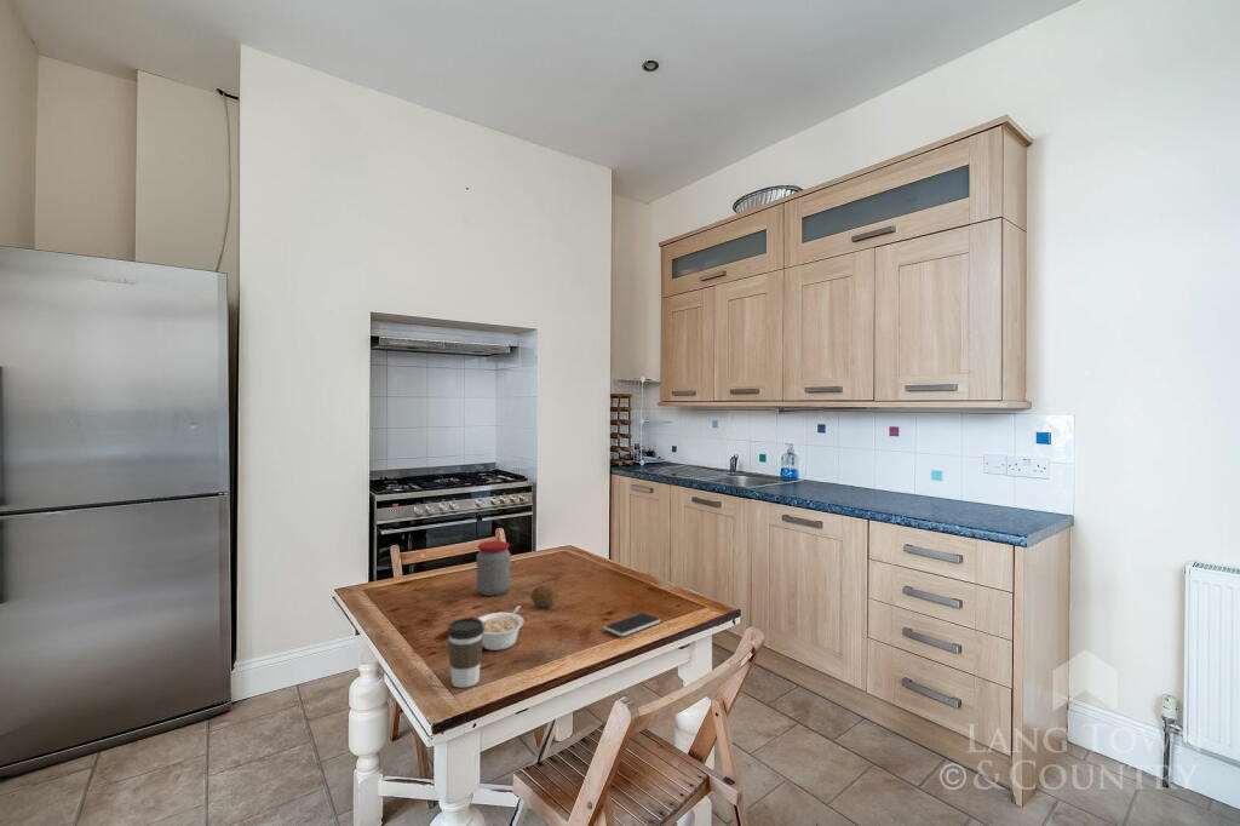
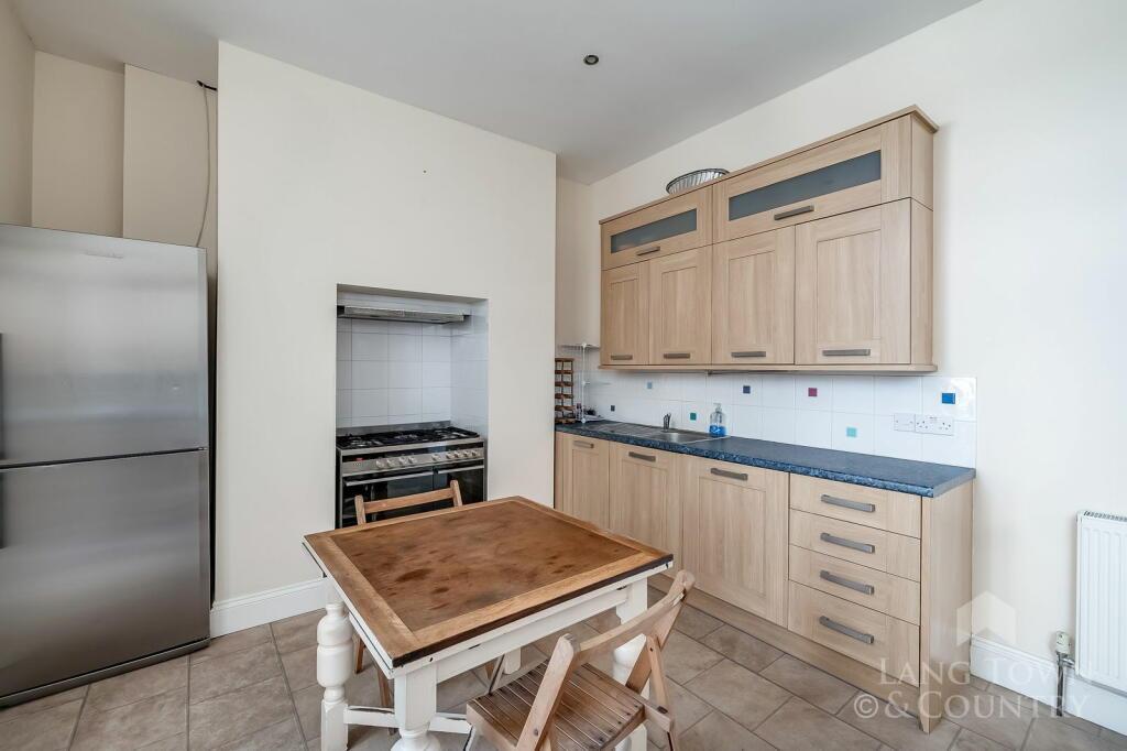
- fruit [529,584,559,608]
- coffee cup [446,616,484,689]
- jar [476,540,512,597]
- smartphone [603,612,661,637]
- legume [477,604,526,652]
